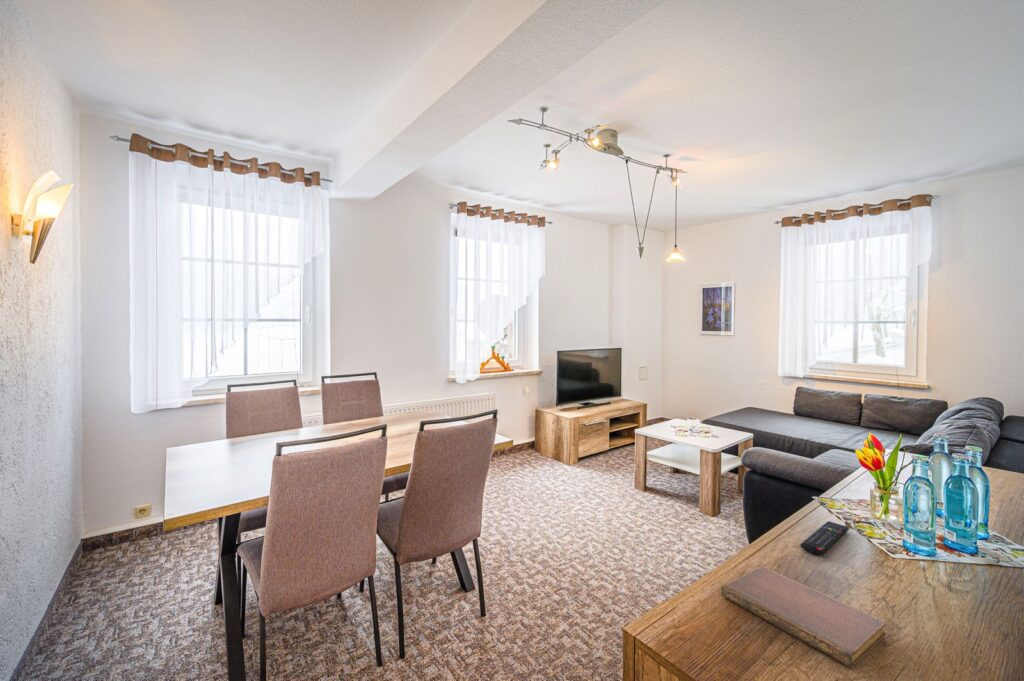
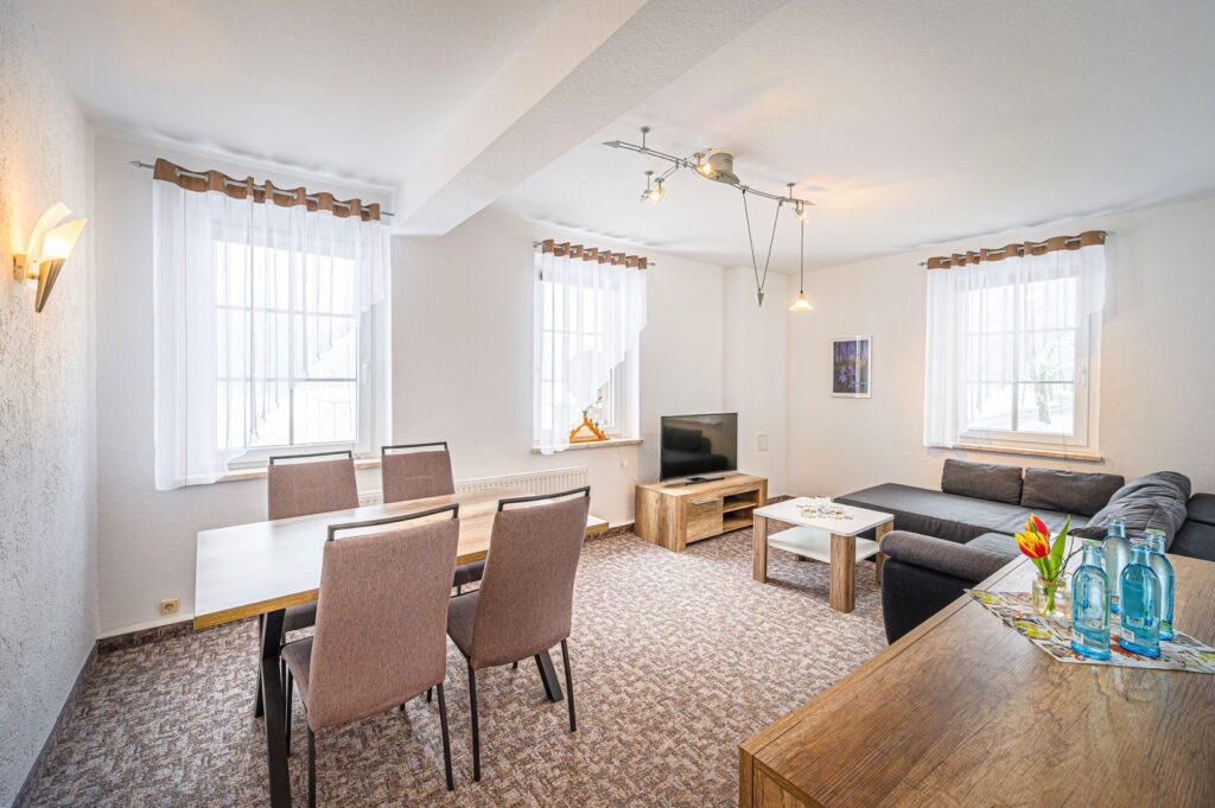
- notebook [720,566,887,668]
- remote control [800,520,850,556]
